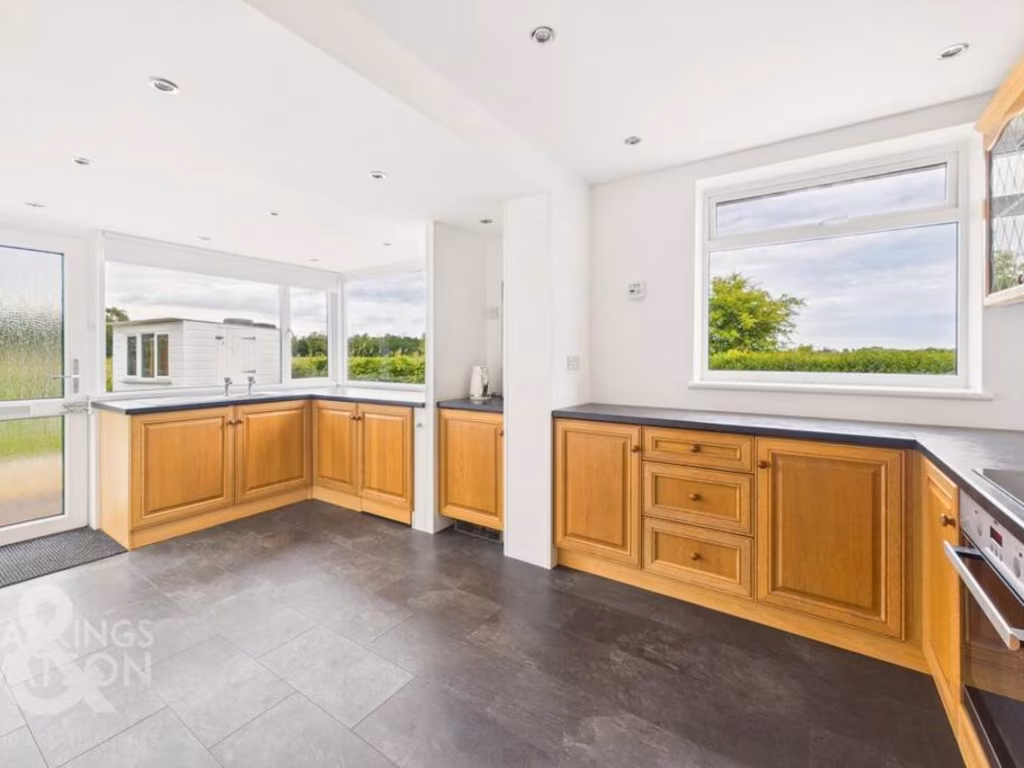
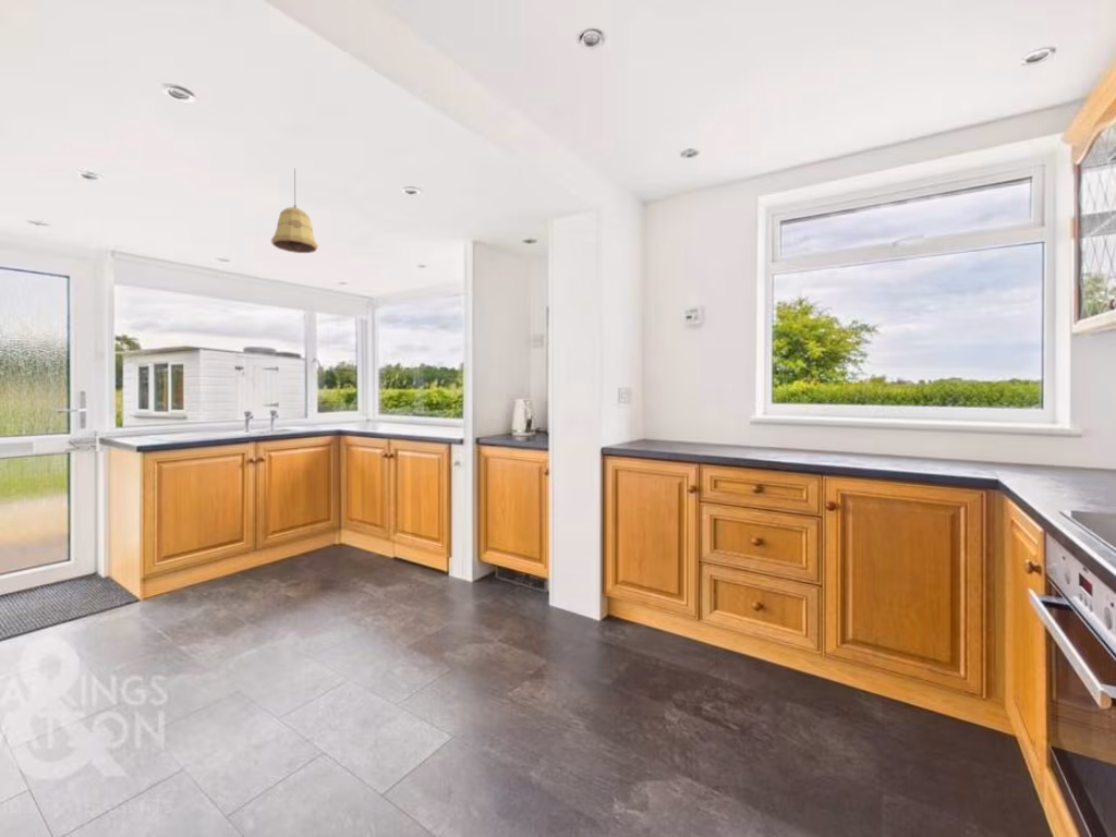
+ pendant light [270,168,319,254]
